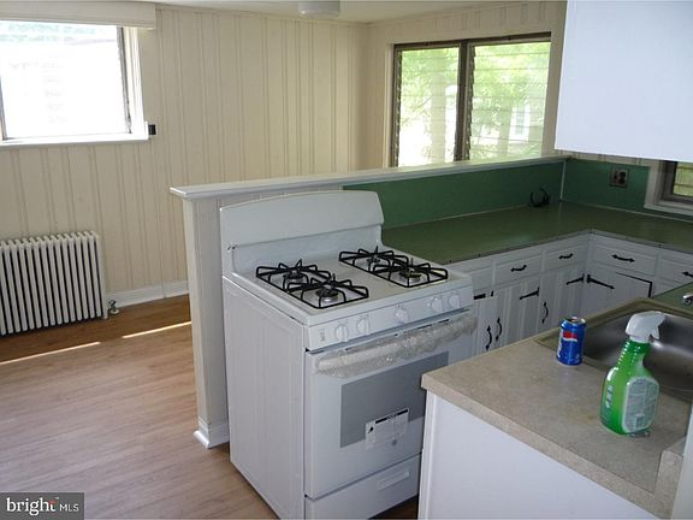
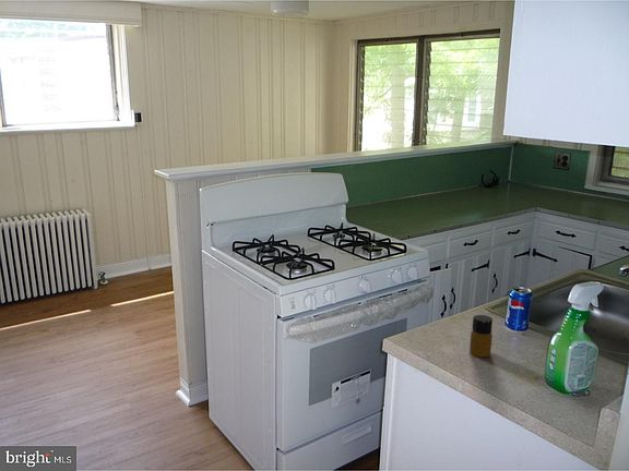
+ bottle [468,314,494,358]
